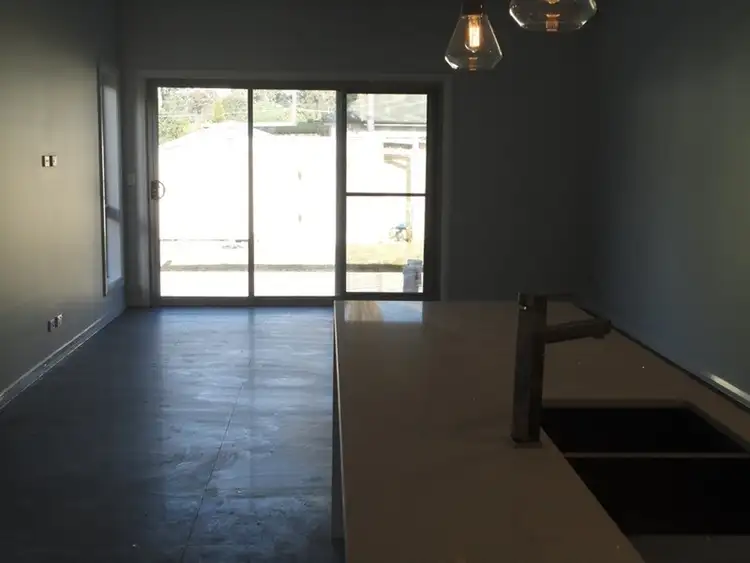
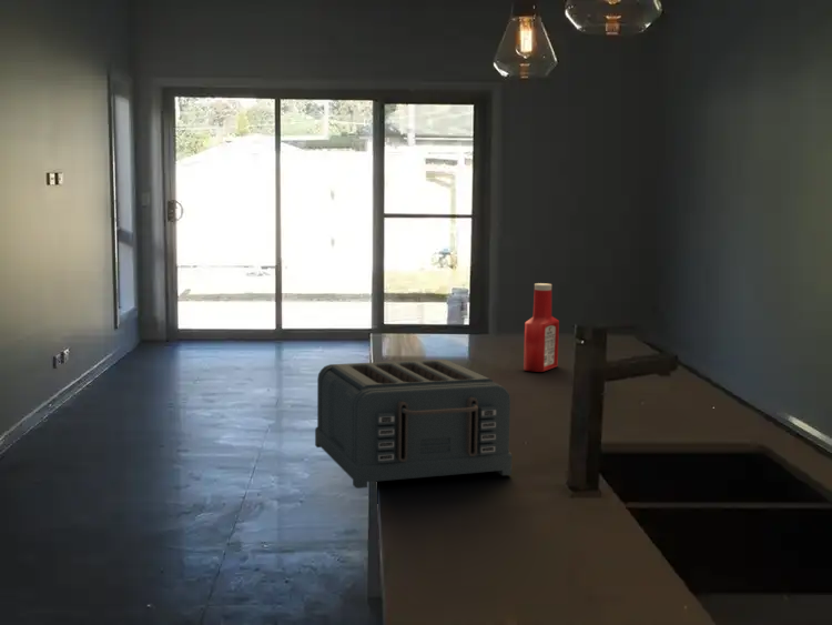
+ soap bottle [522,282,560,373]
+ toaster [314,359,514,490]
